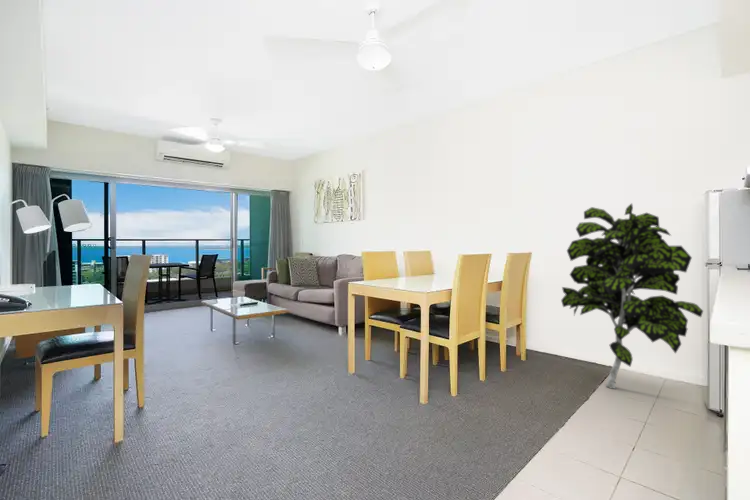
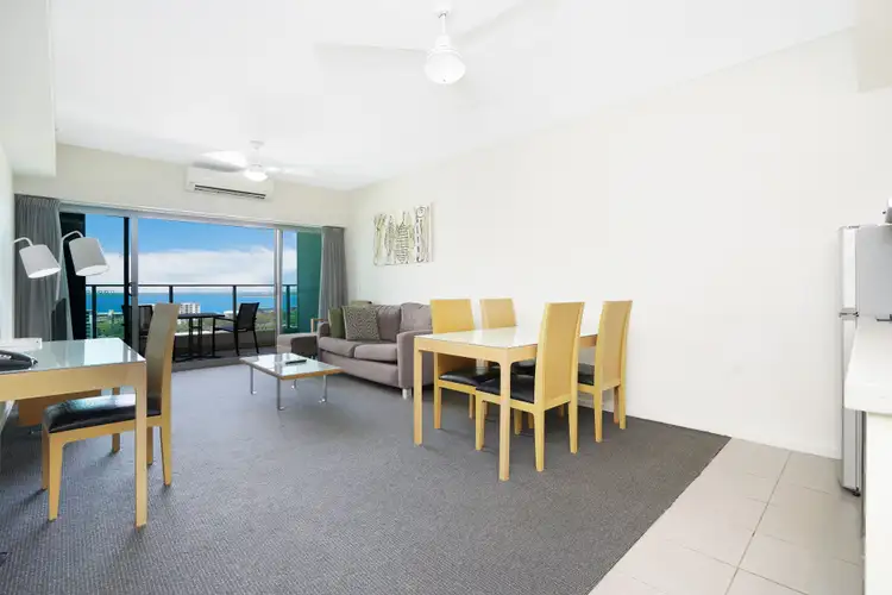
- indoor plant [560,202,704,390]
